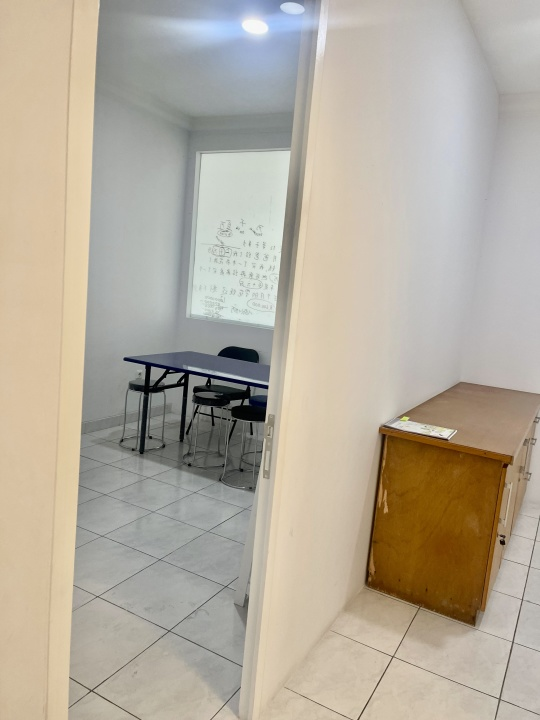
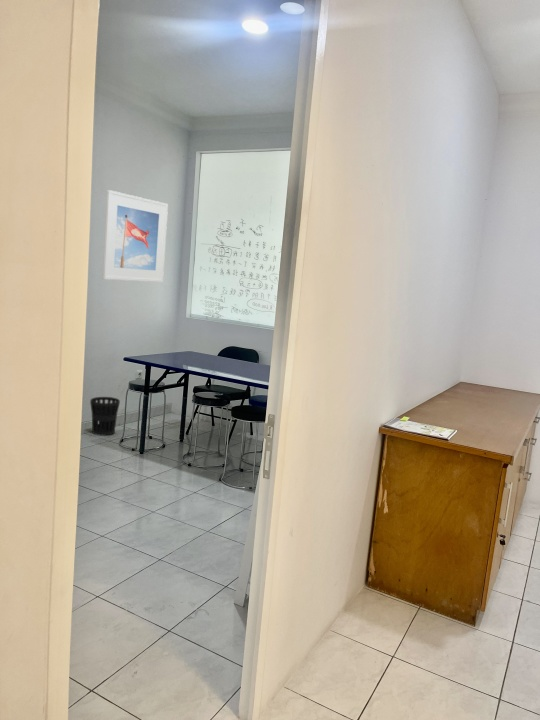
+ wastebasket [89,396,121,437]
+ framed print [102,189,169,283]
